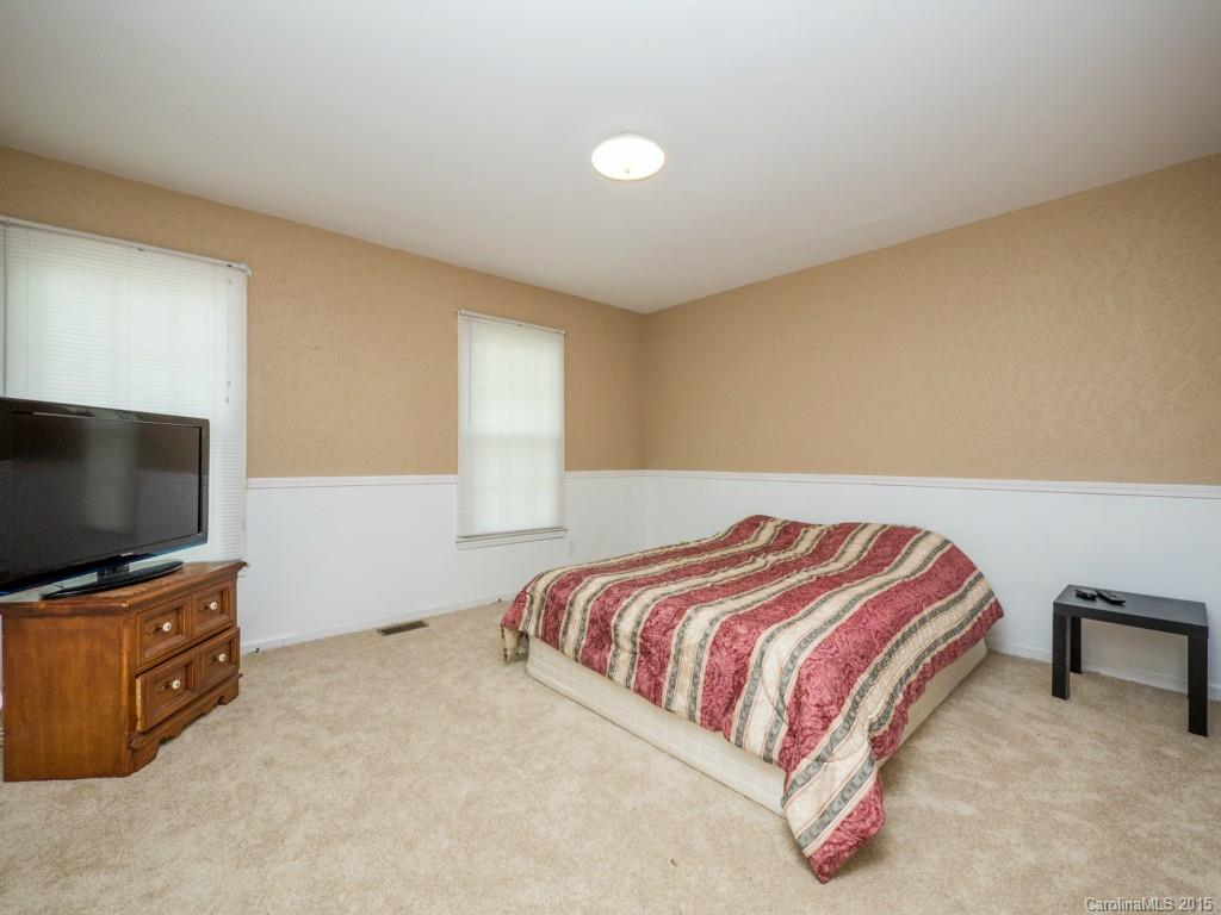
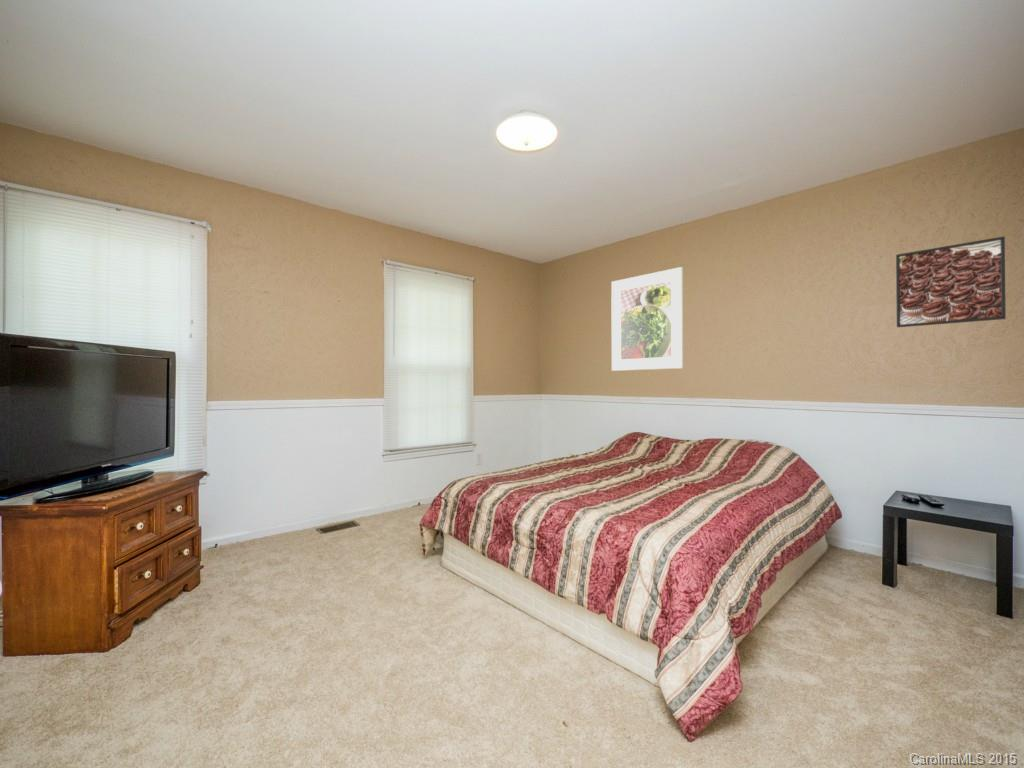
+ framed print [895,235,1007,328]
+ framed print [610,266,685,372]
